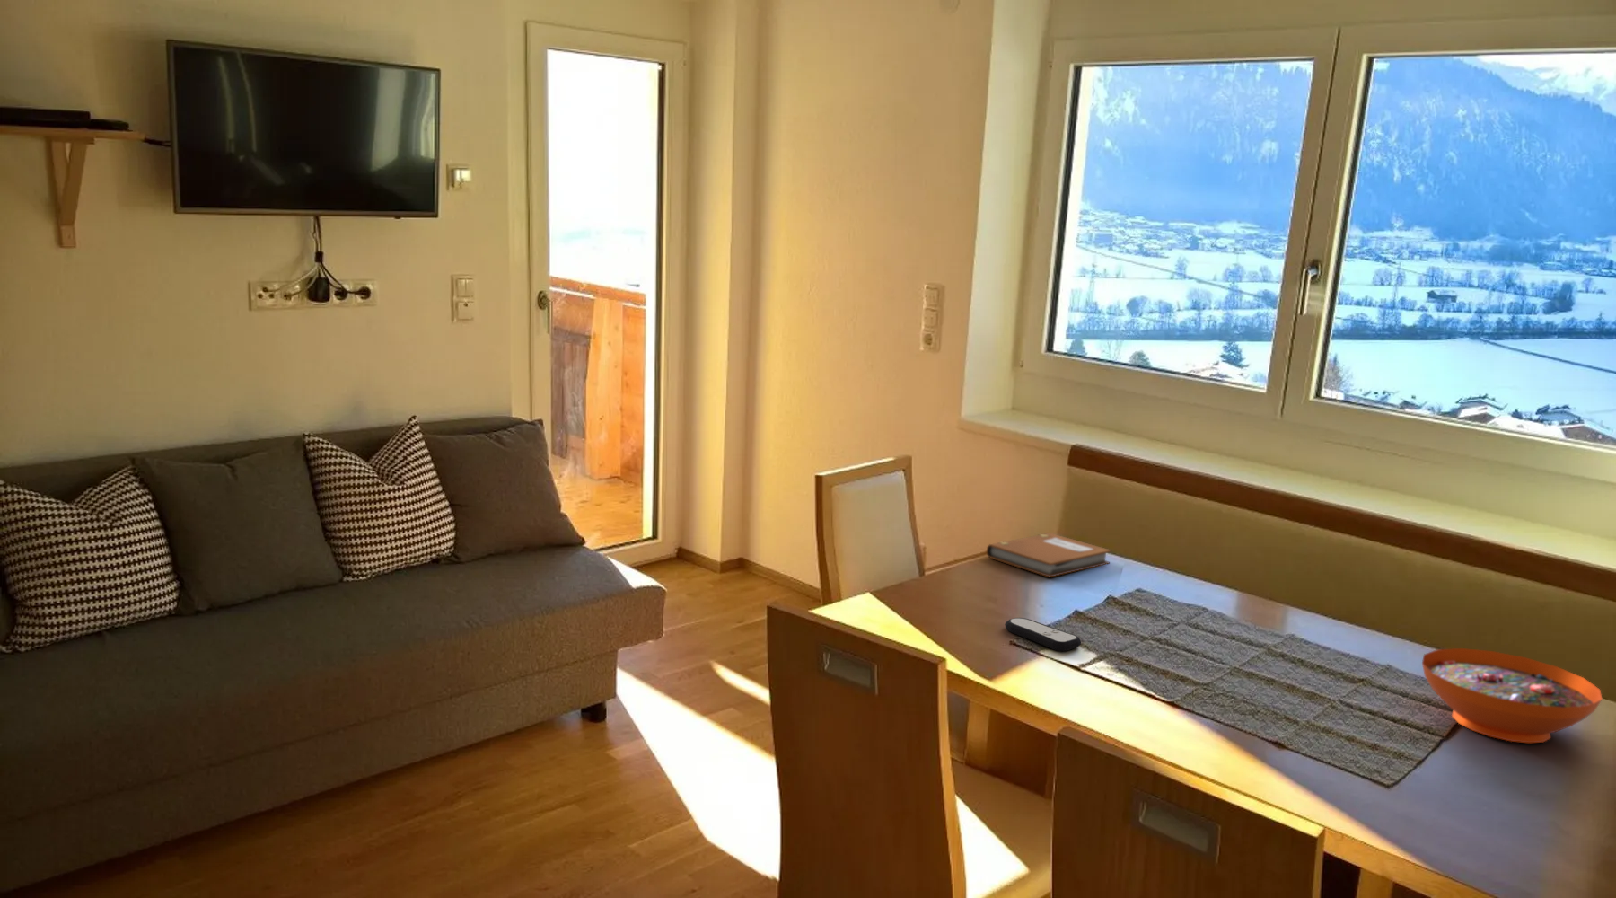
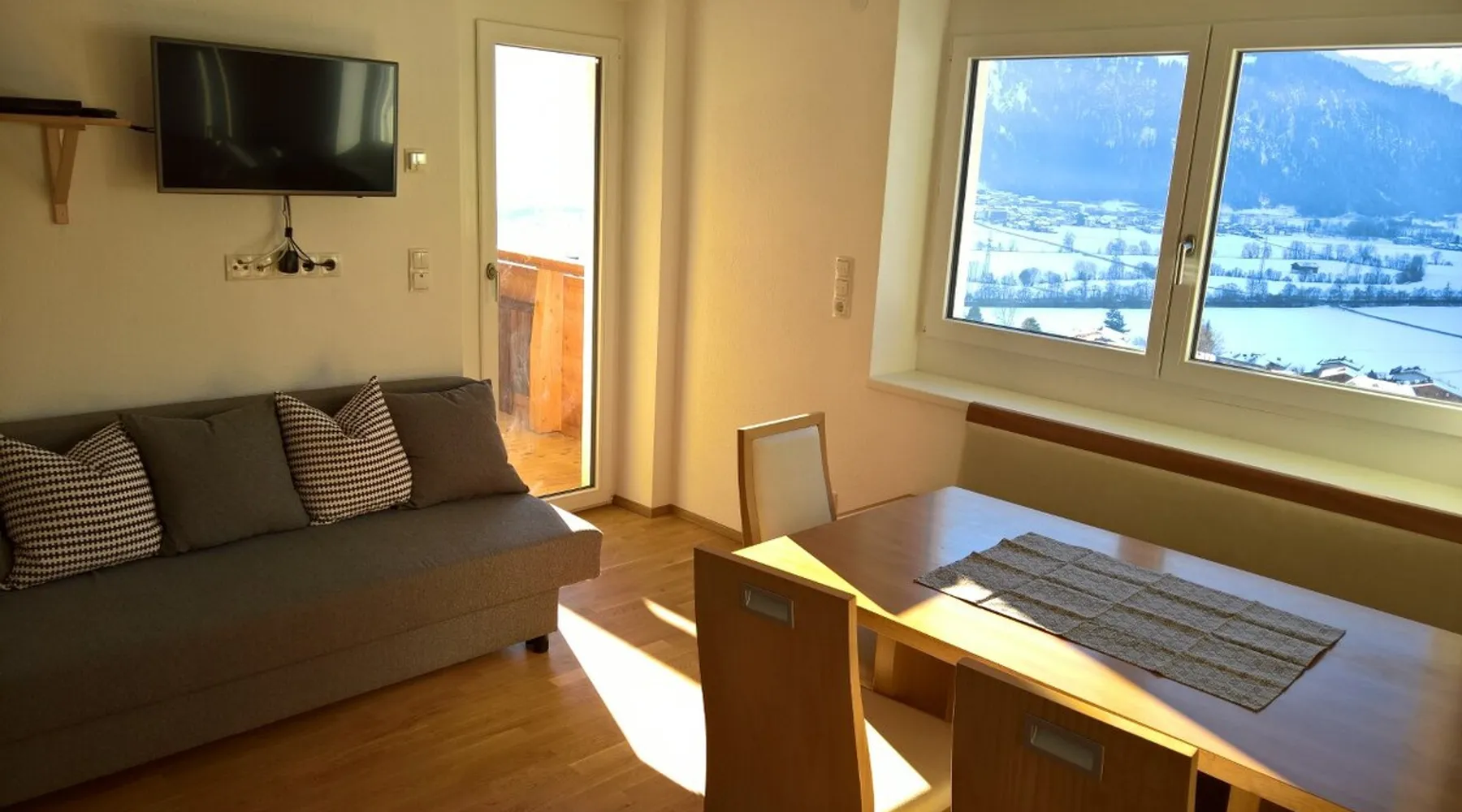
- decorative bowl [1421,647,1604,744]
- remote control [1004,617,1082,652]
- notebook [986,533,1112,578]
